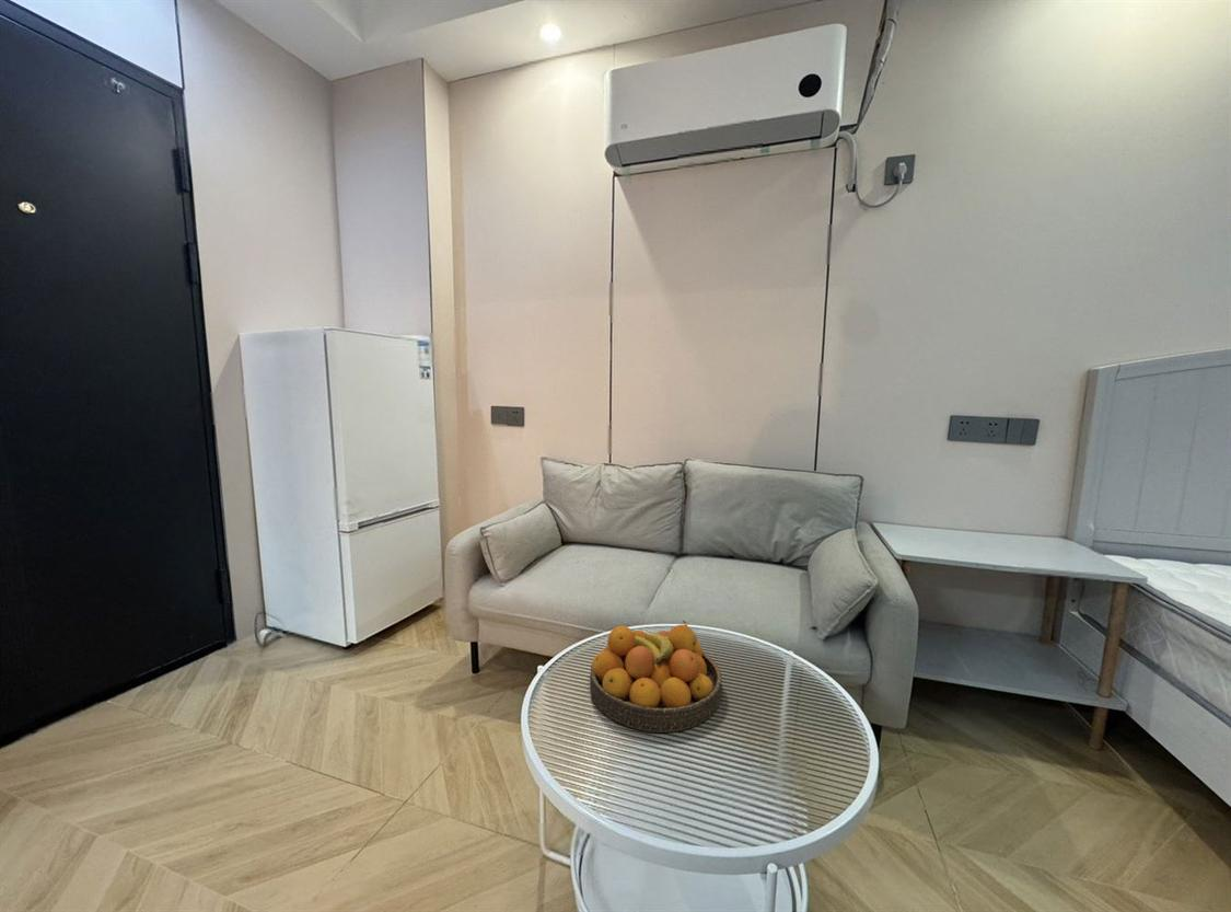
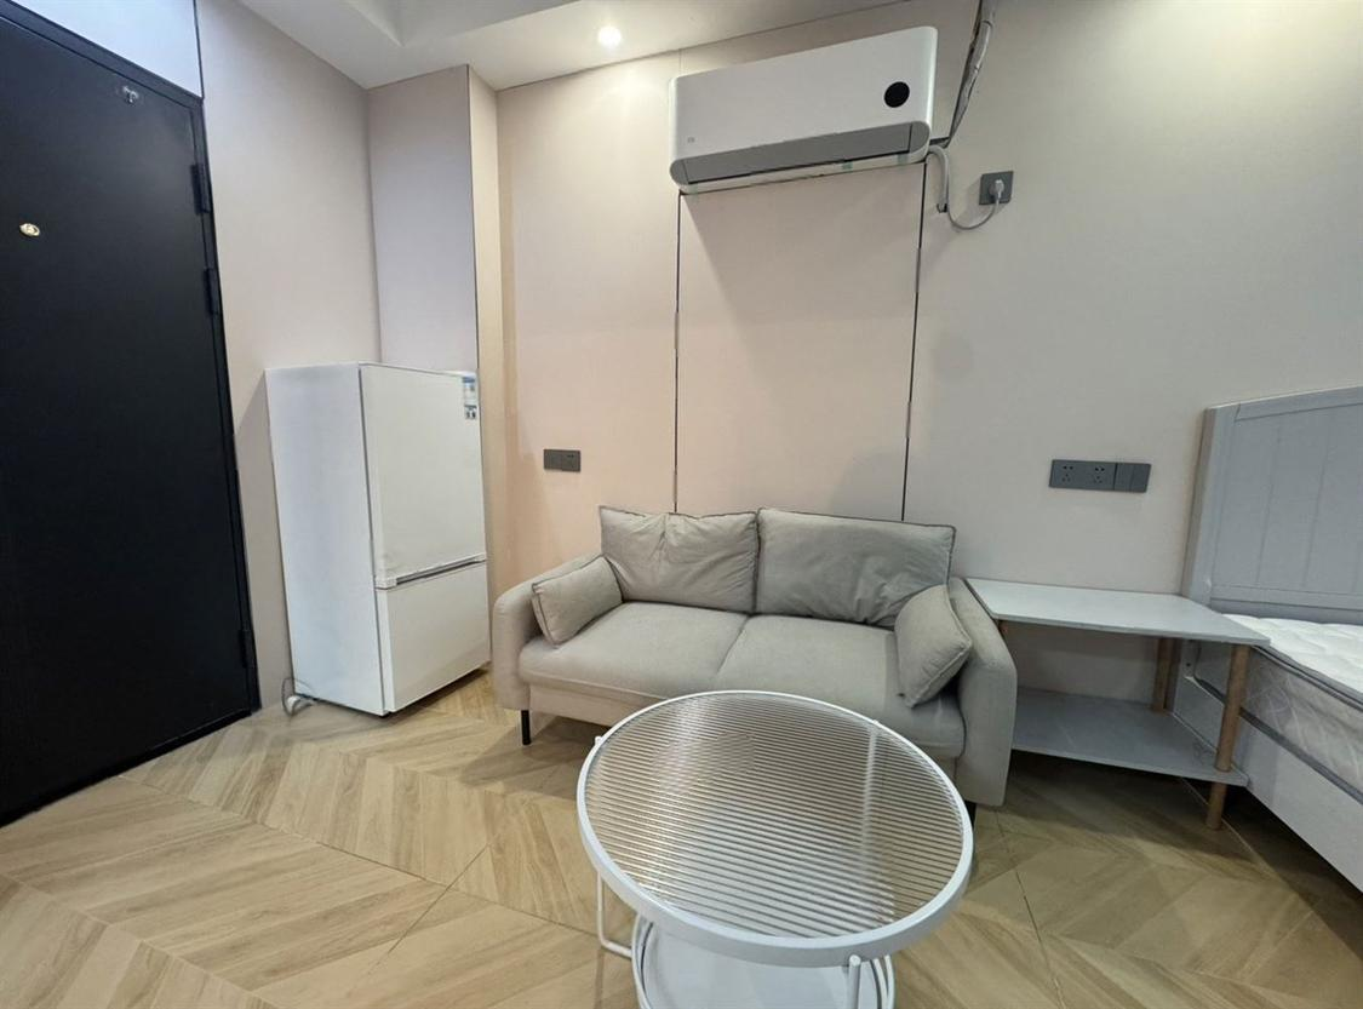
- fruit bowl [589,620,723,734]
